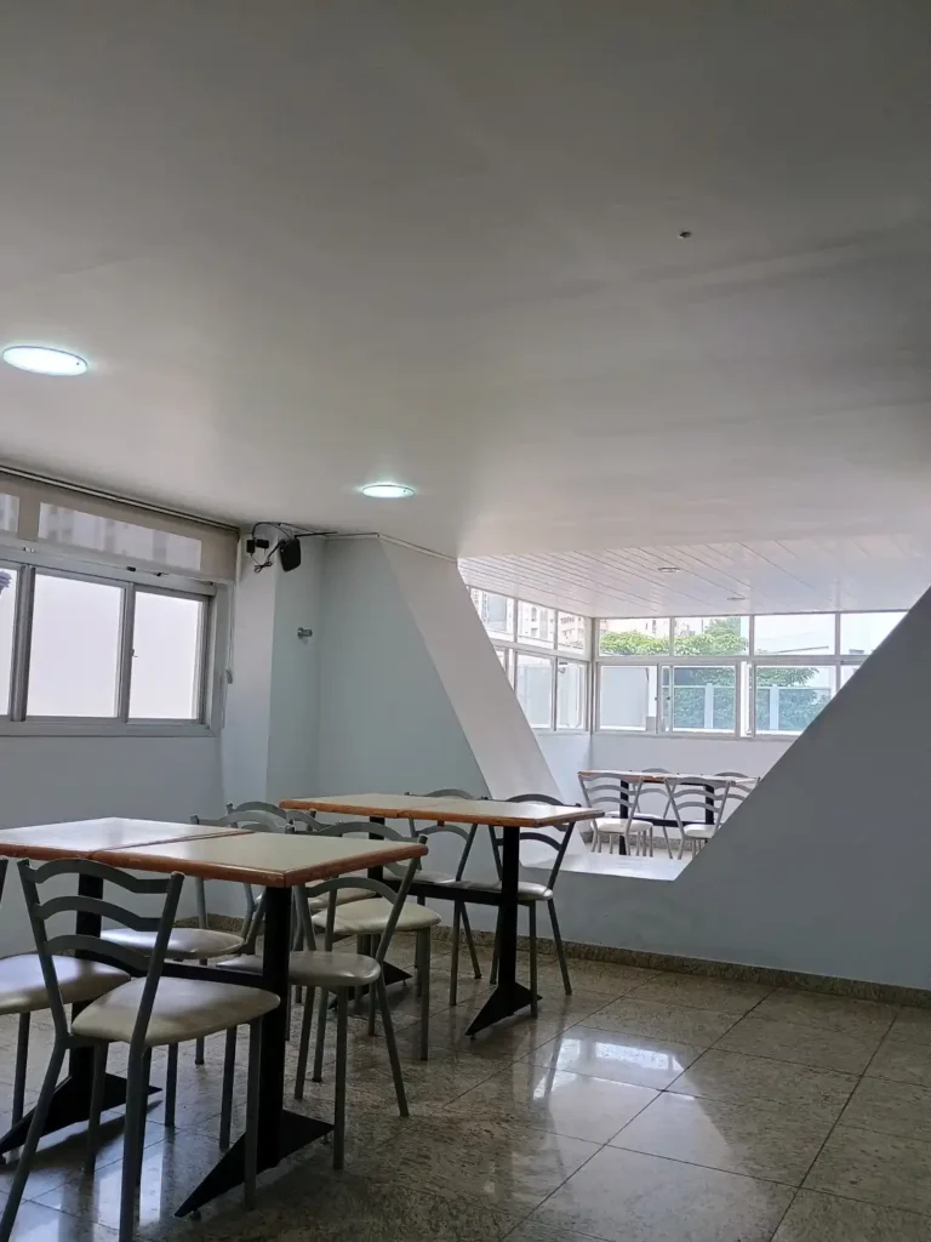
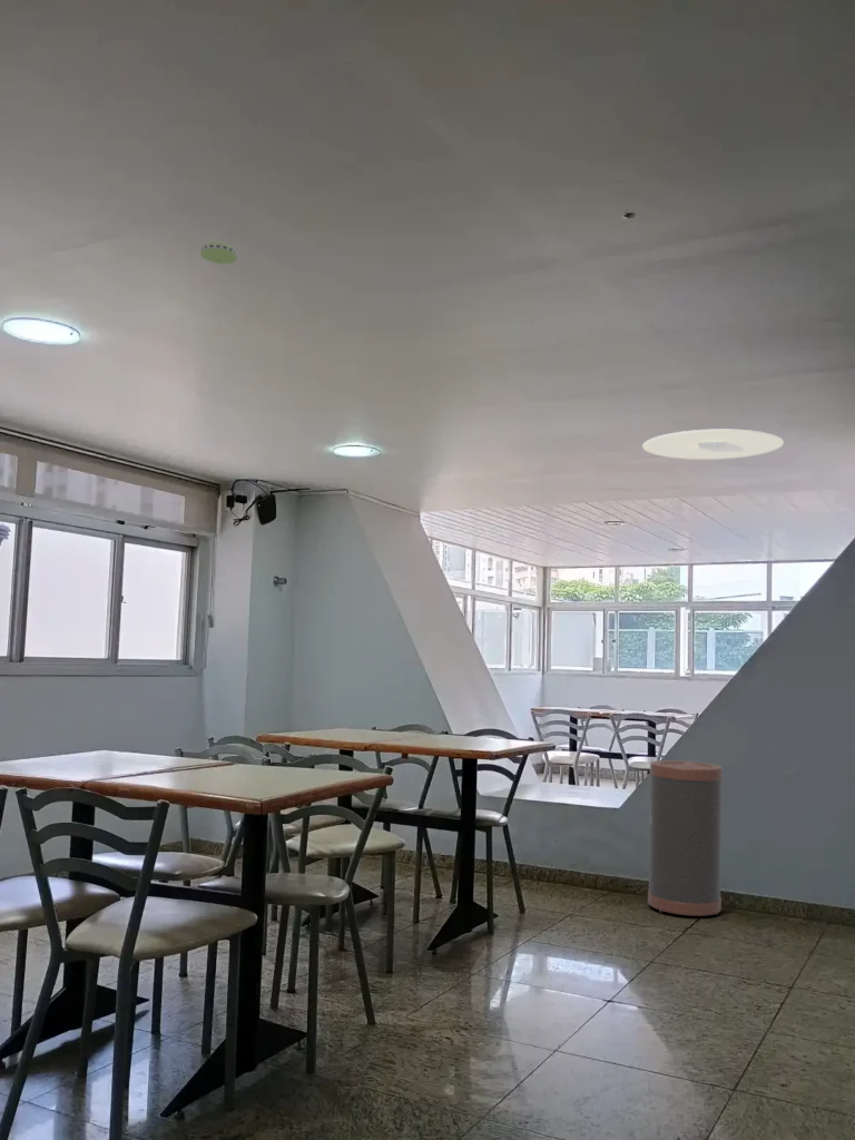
+ smoke detector [199,240,238,265]
+ ceiling light [641,429,785,461]
+ trash can [647,759,724,917]
